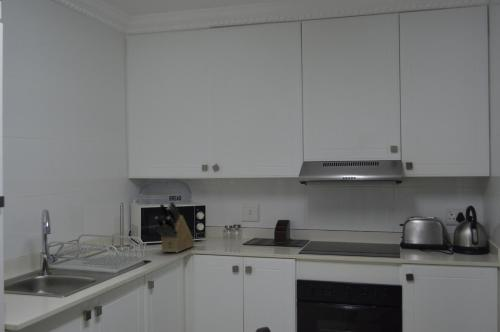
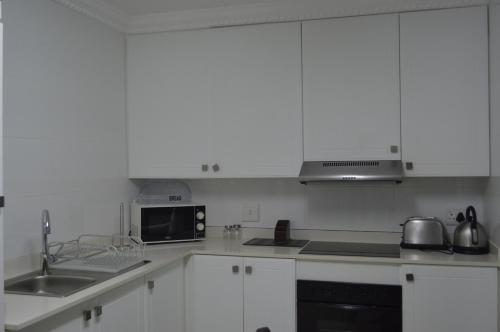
- knife block [154,200,196,254]
